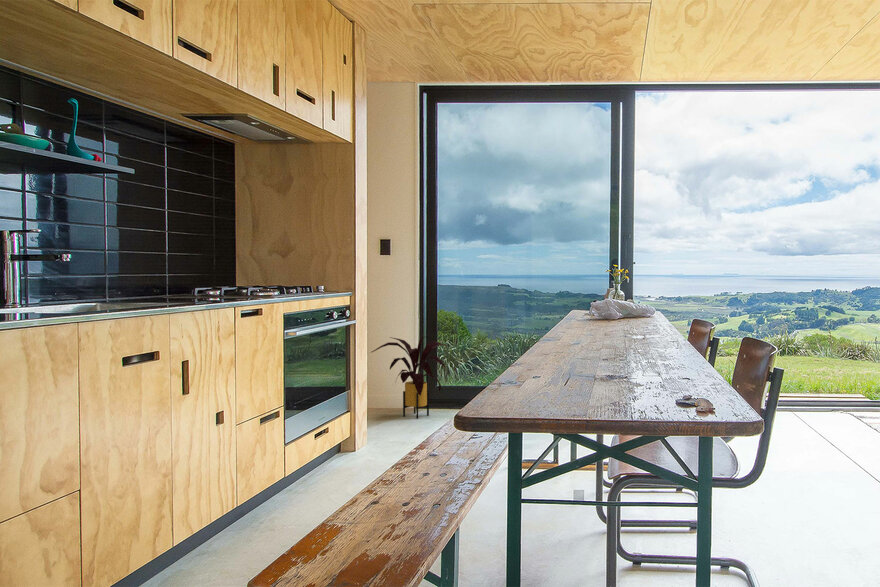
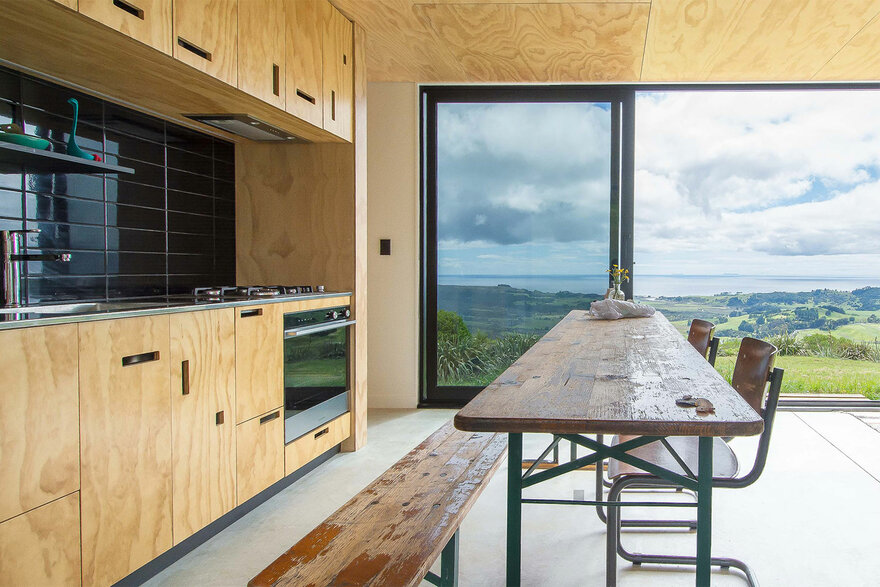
- house plant [369,336,451,420]
